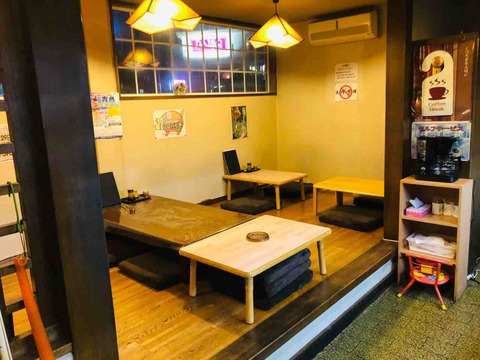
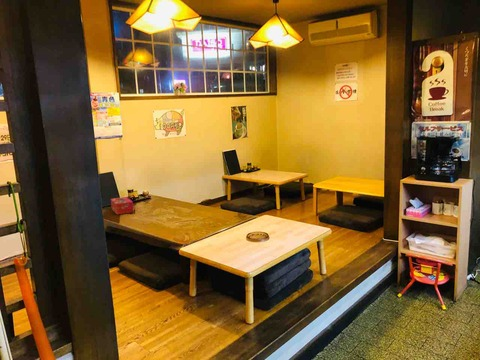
+ tissue box [110,196,135,216]
